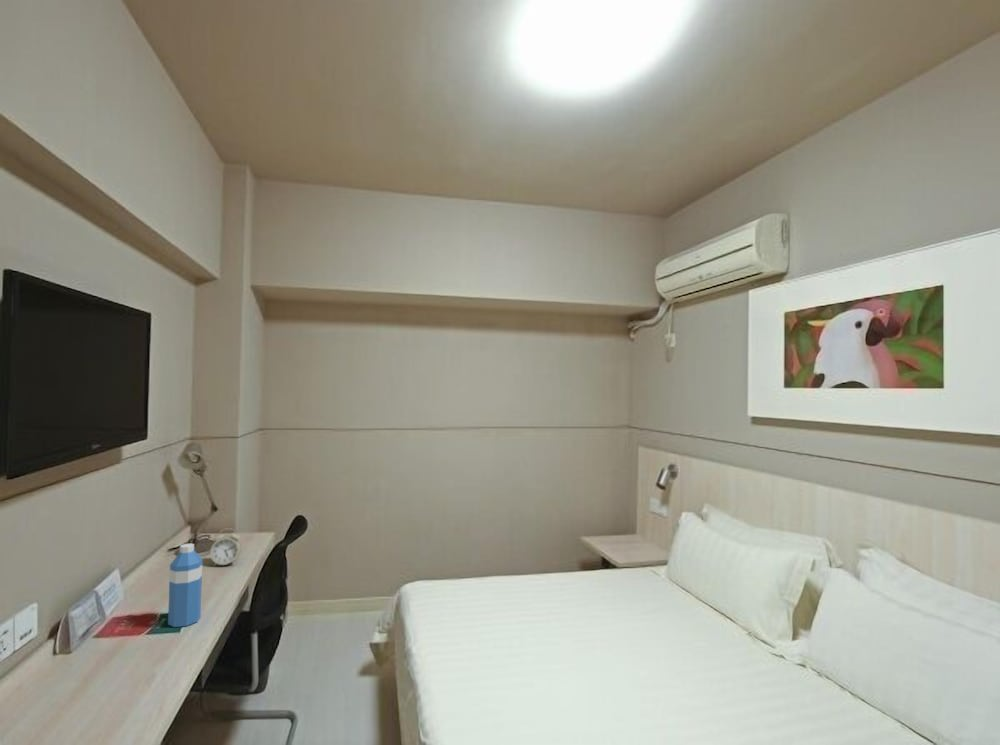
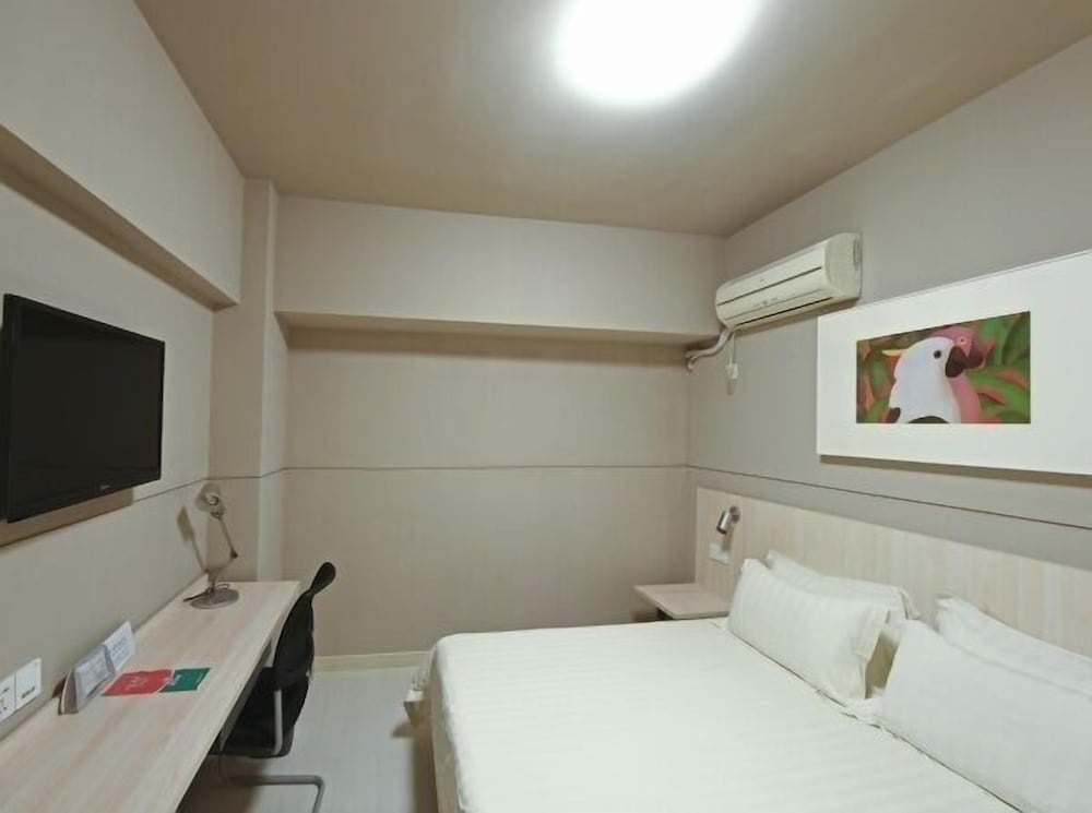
- water bottle [167,543,203,628]
- alarm clock [209,527,242,567]
